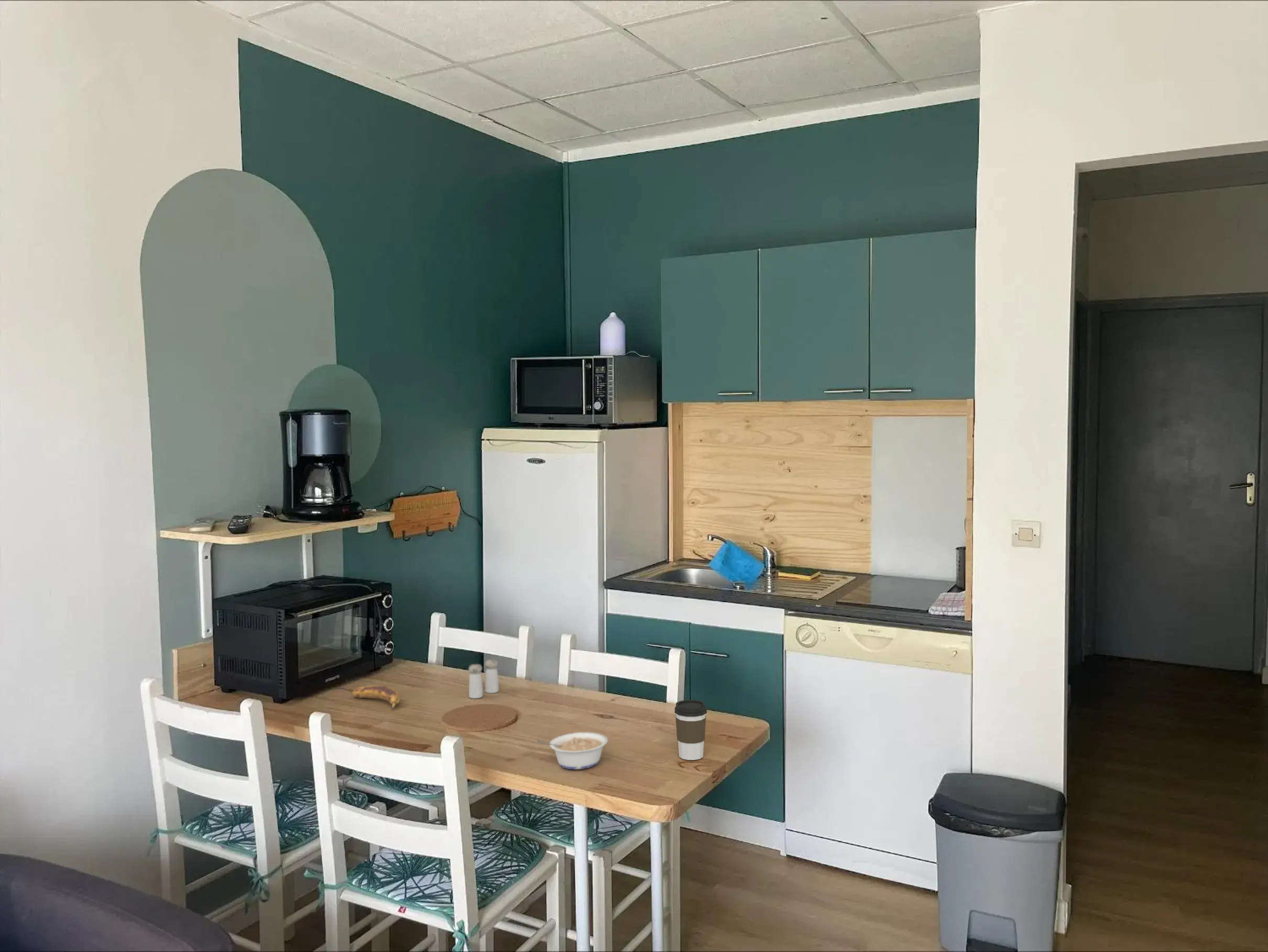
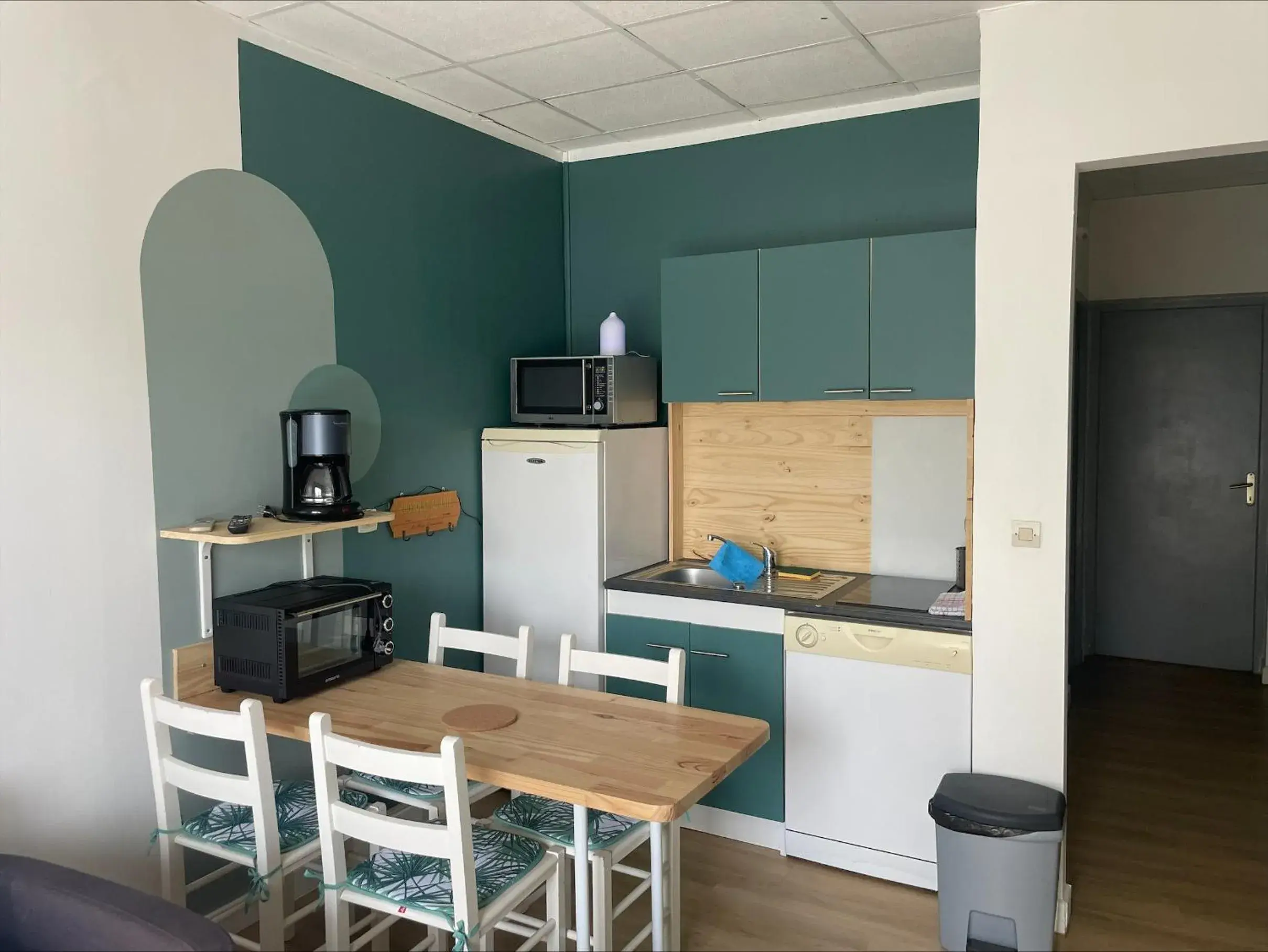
- legume [537,732,609,770]
- banana [351,685,400,710]
- salt and pepper shaker [468,659,500,699]
- coffee cup [674,699,708,761]
